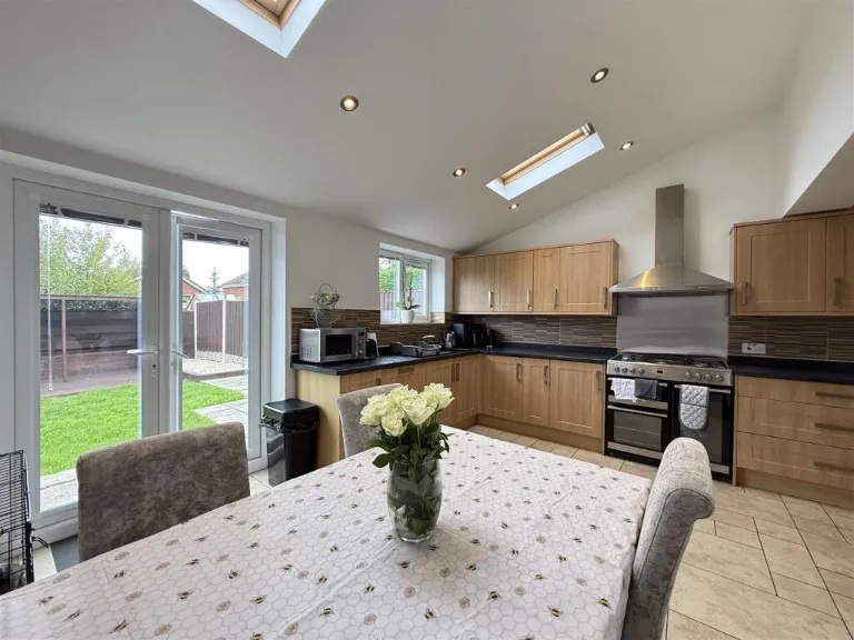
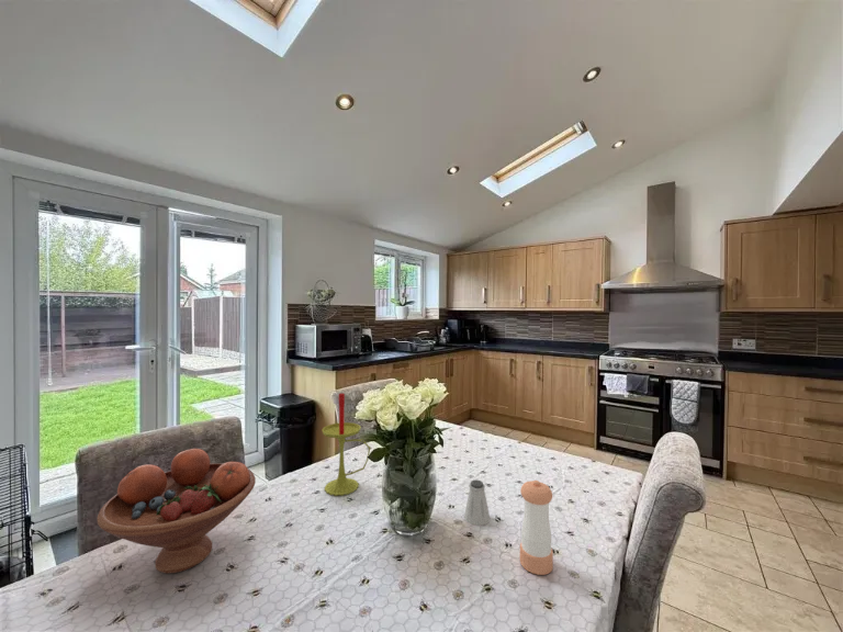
+ saltshaker [463,478,491,527]
+ pepper shaker [519,479,554,576]
+ fruit bowl [97,448,257,574]
+ candle [322,392,371,497]
